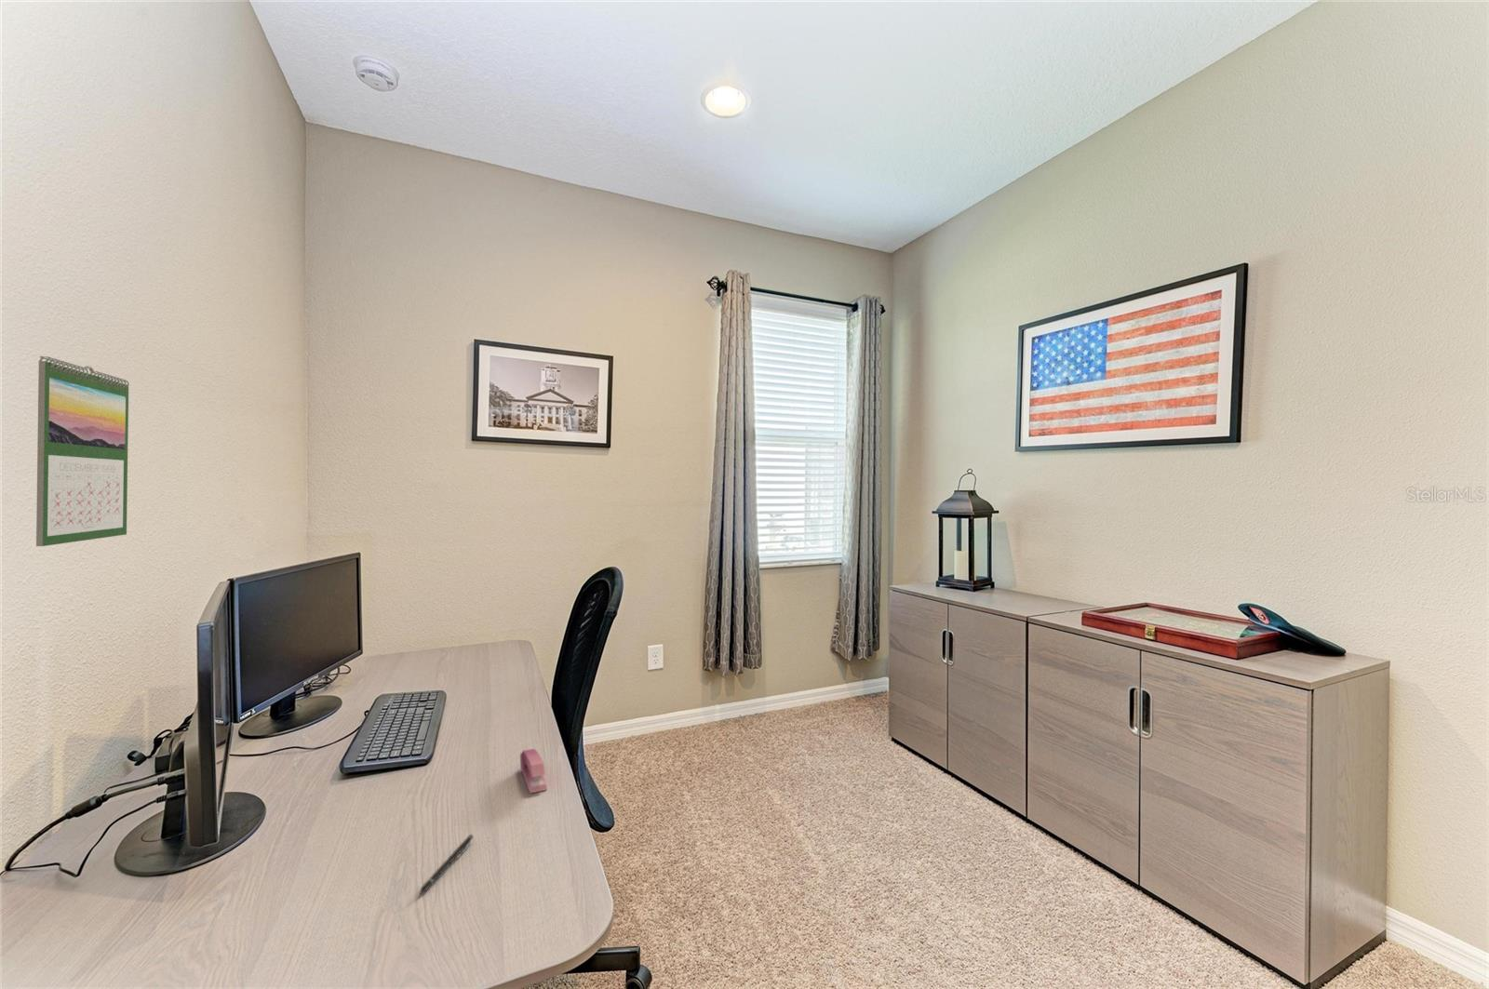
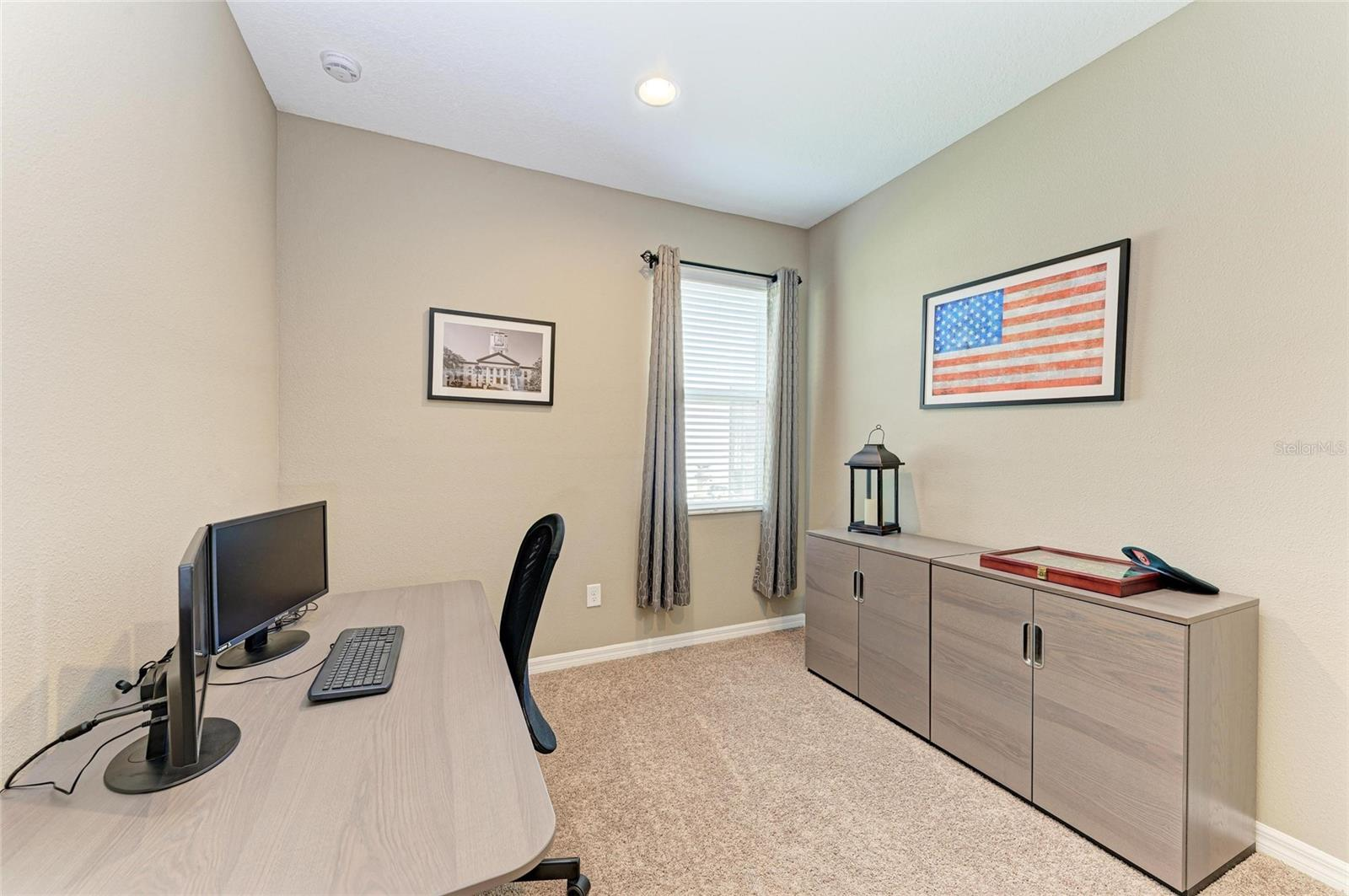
- calendar [35,355,130,547]
- stapler [519,748,549,795]
- pen [418,833,474,895]
